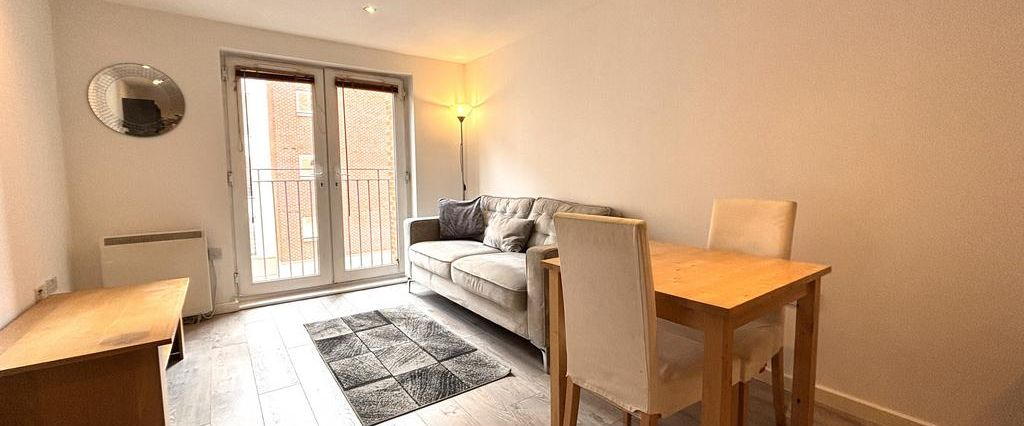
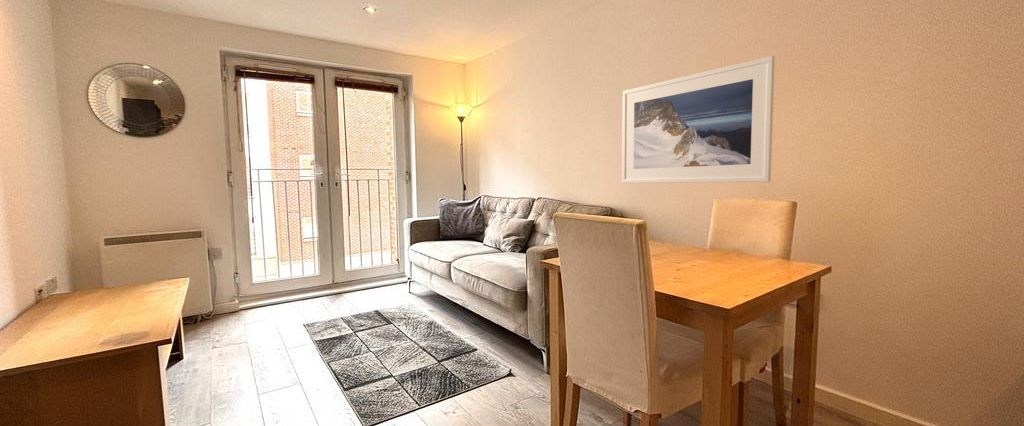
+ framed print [621,55,776,184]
